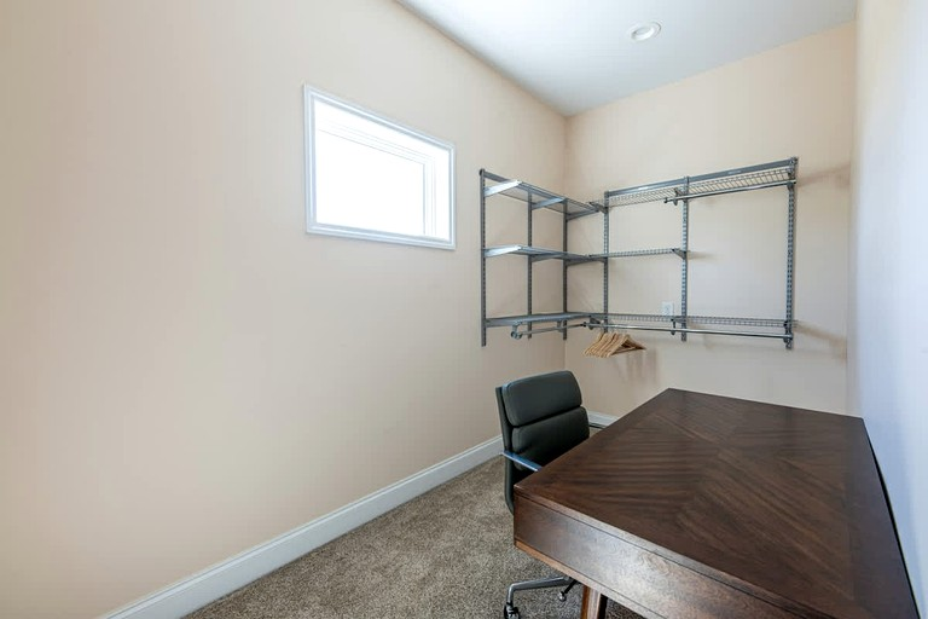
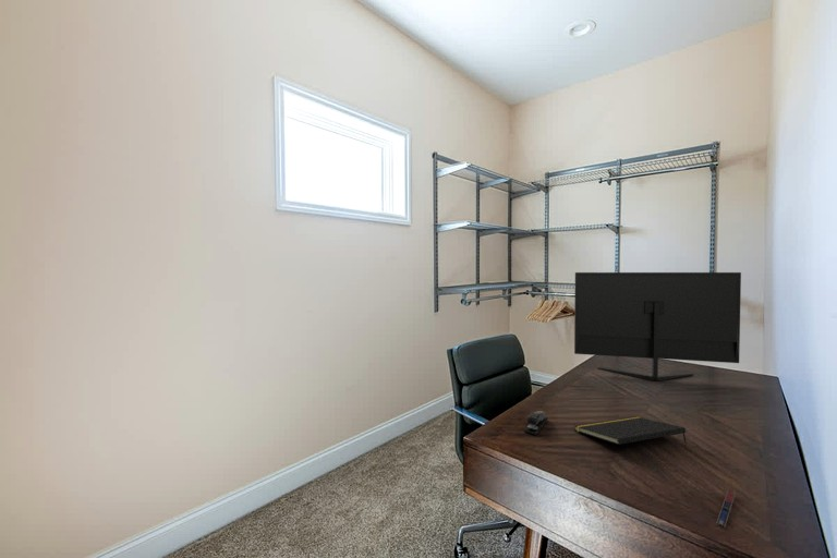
+ stapler [523,410,549,436]
+ pen [715,488,737,527]
+ notepad [573,415,688,446]
+ monitor [573,271,742,383]
